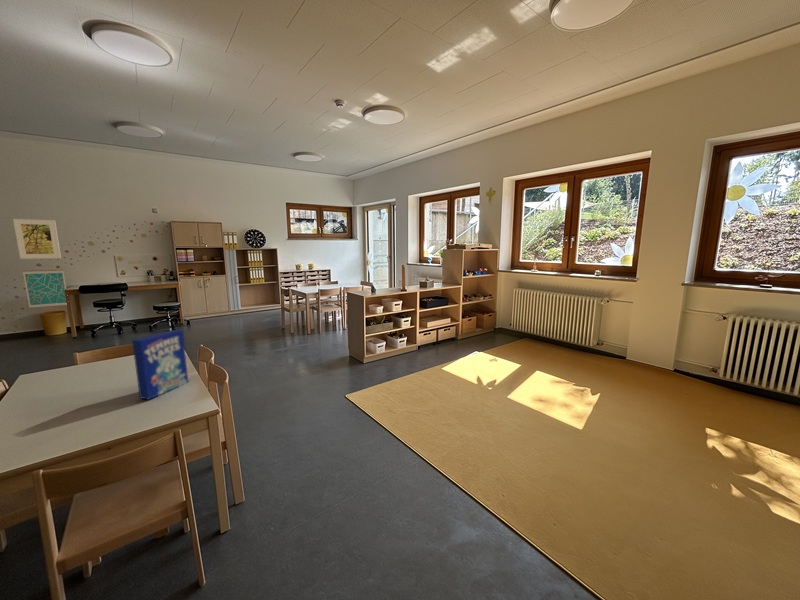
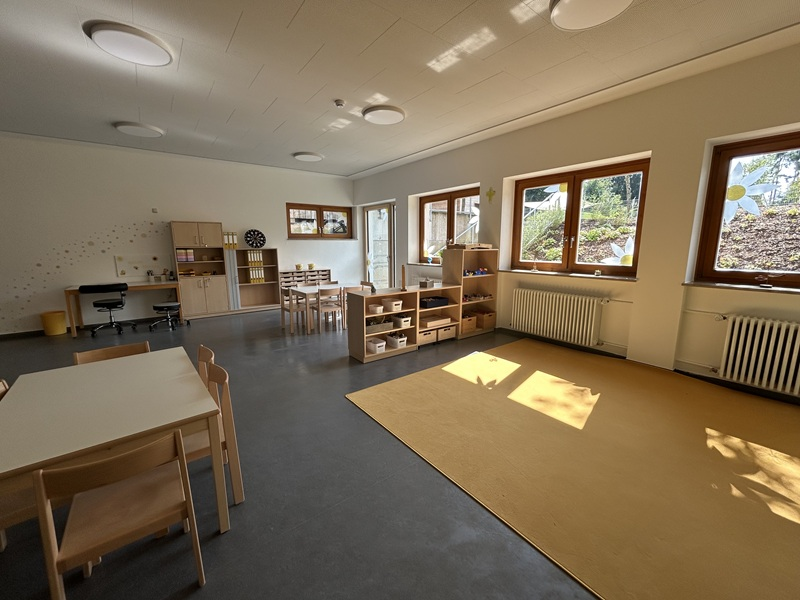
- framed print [12,218,62,260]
- cereal box [131,329,189,401]
- wall art [22,269,68,309]
